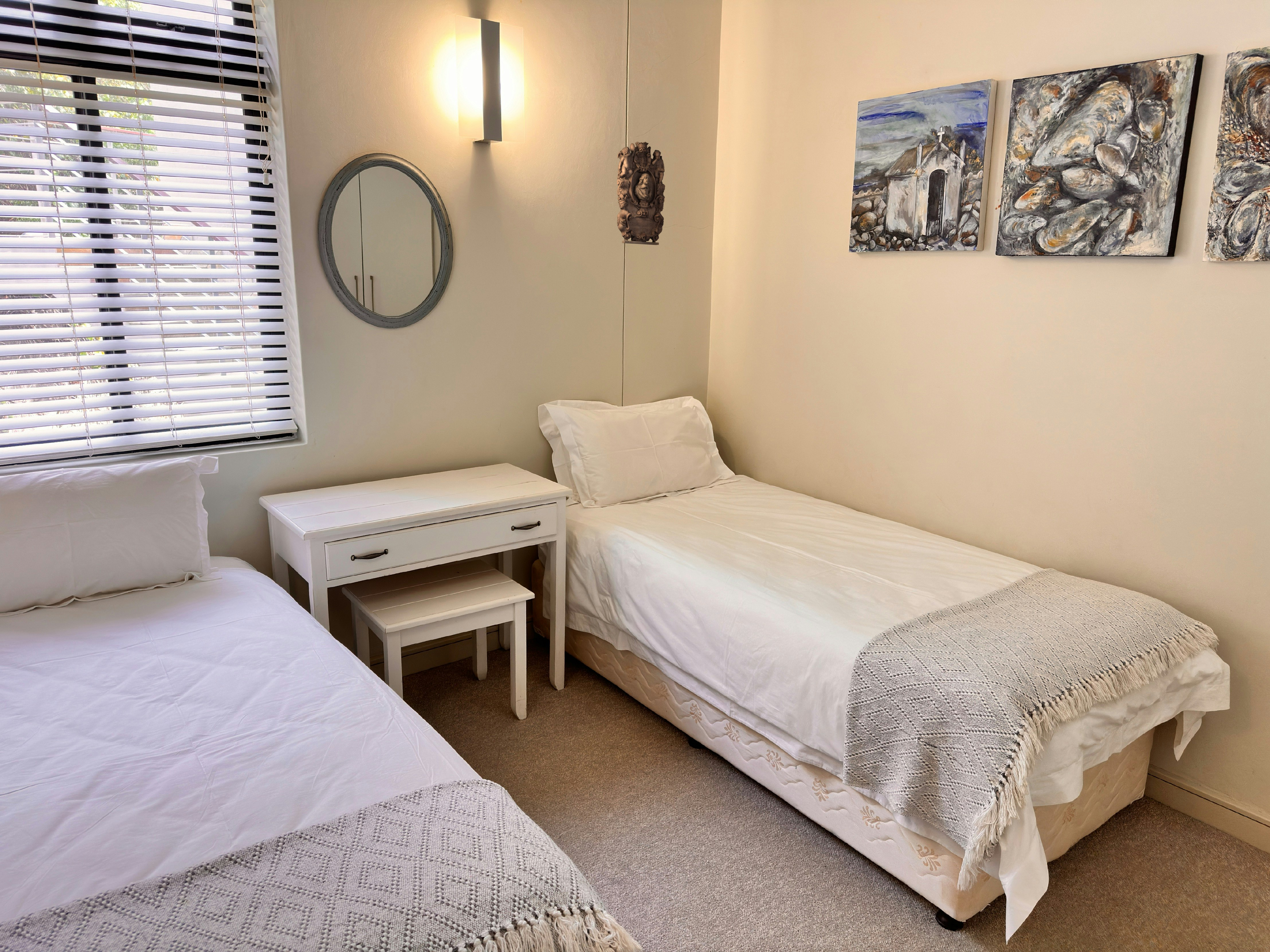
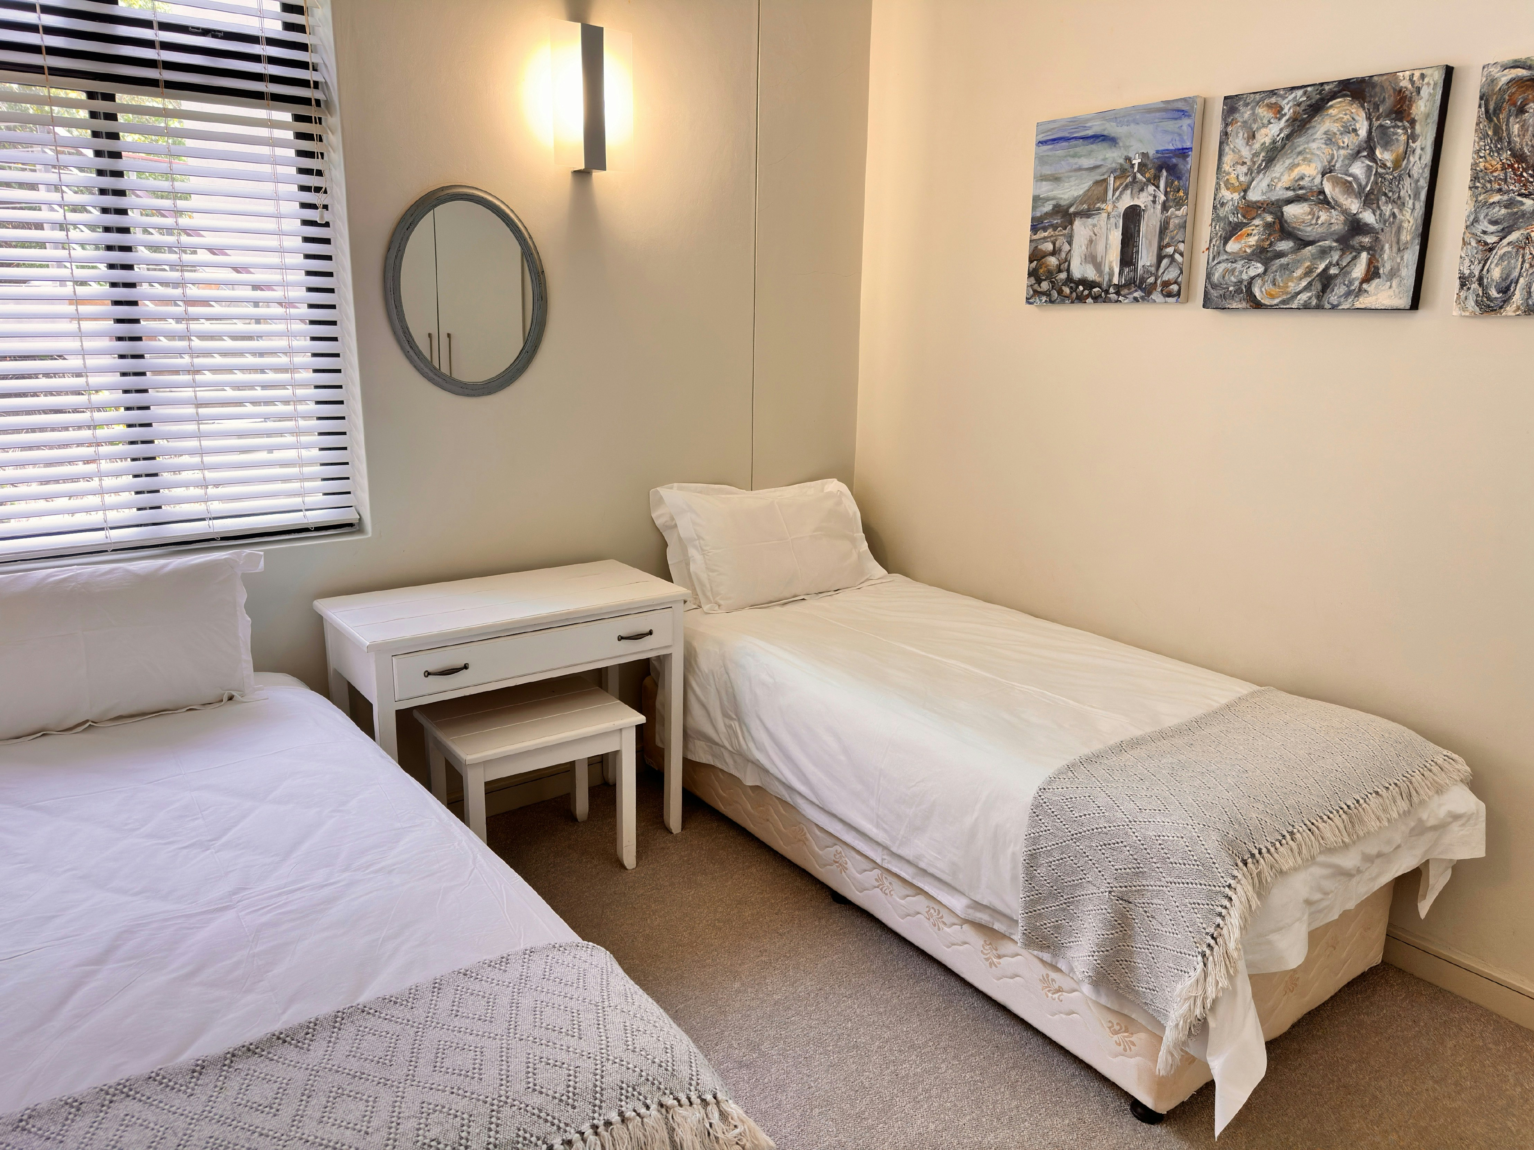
- wall ornament [617,141,665,245]
